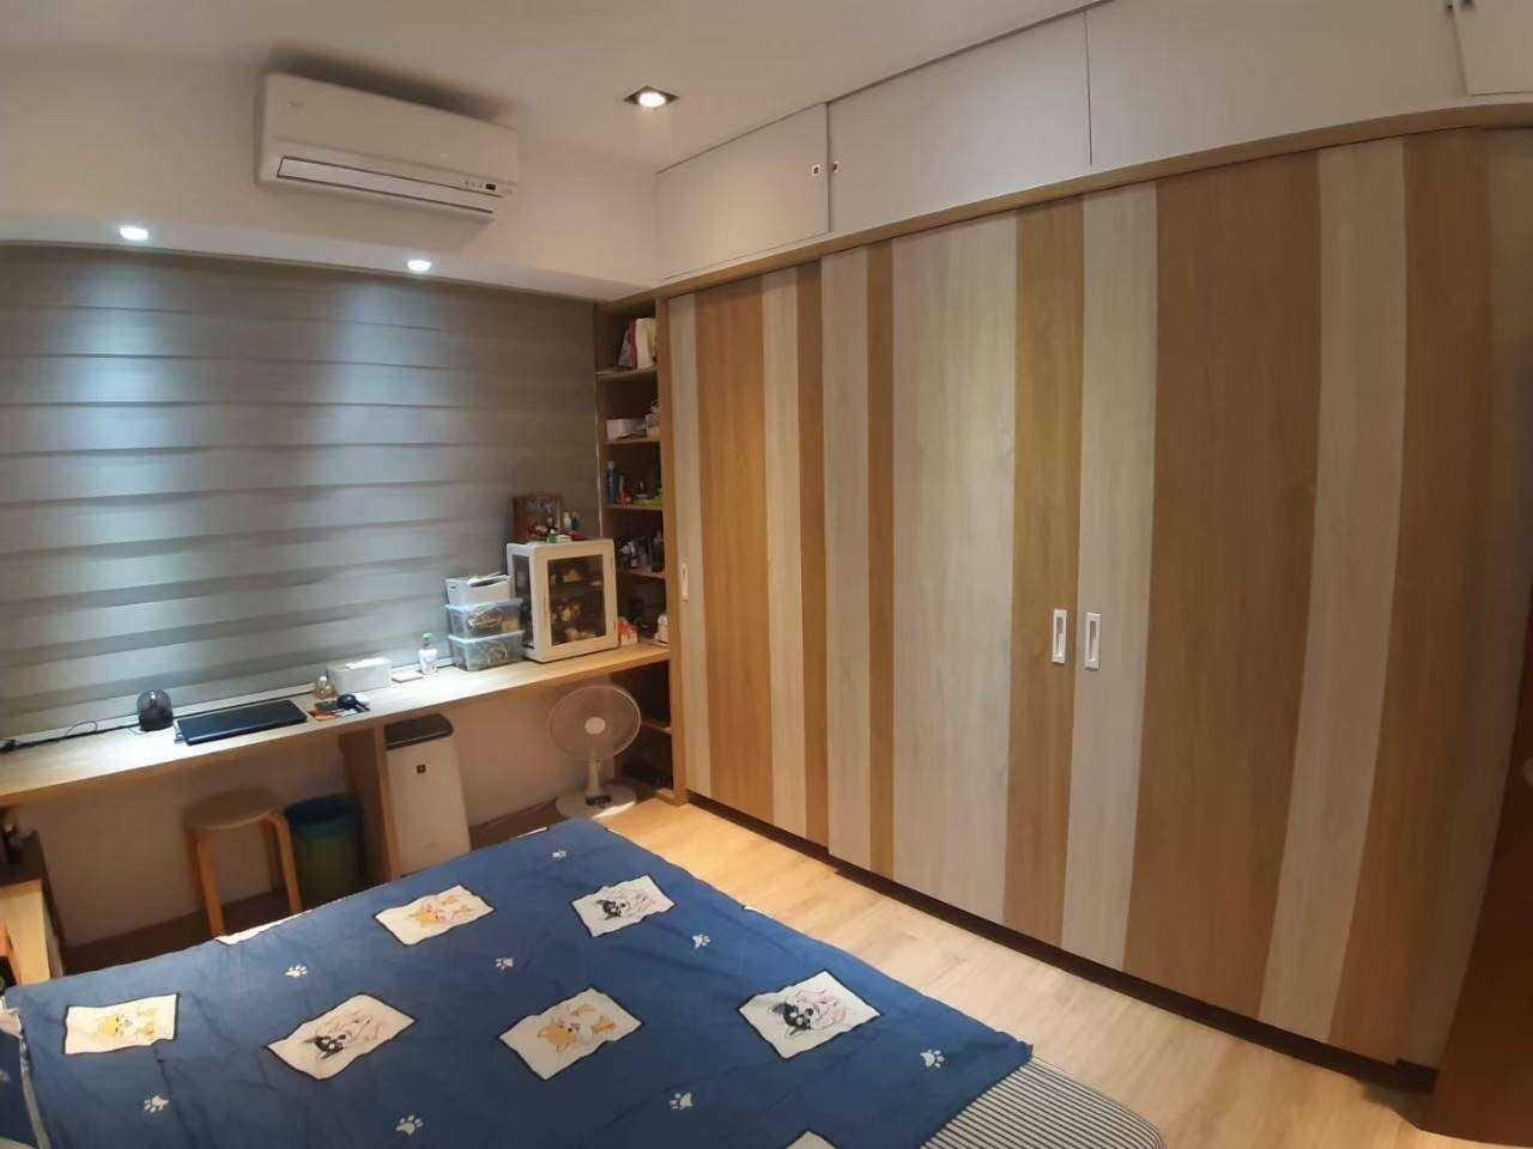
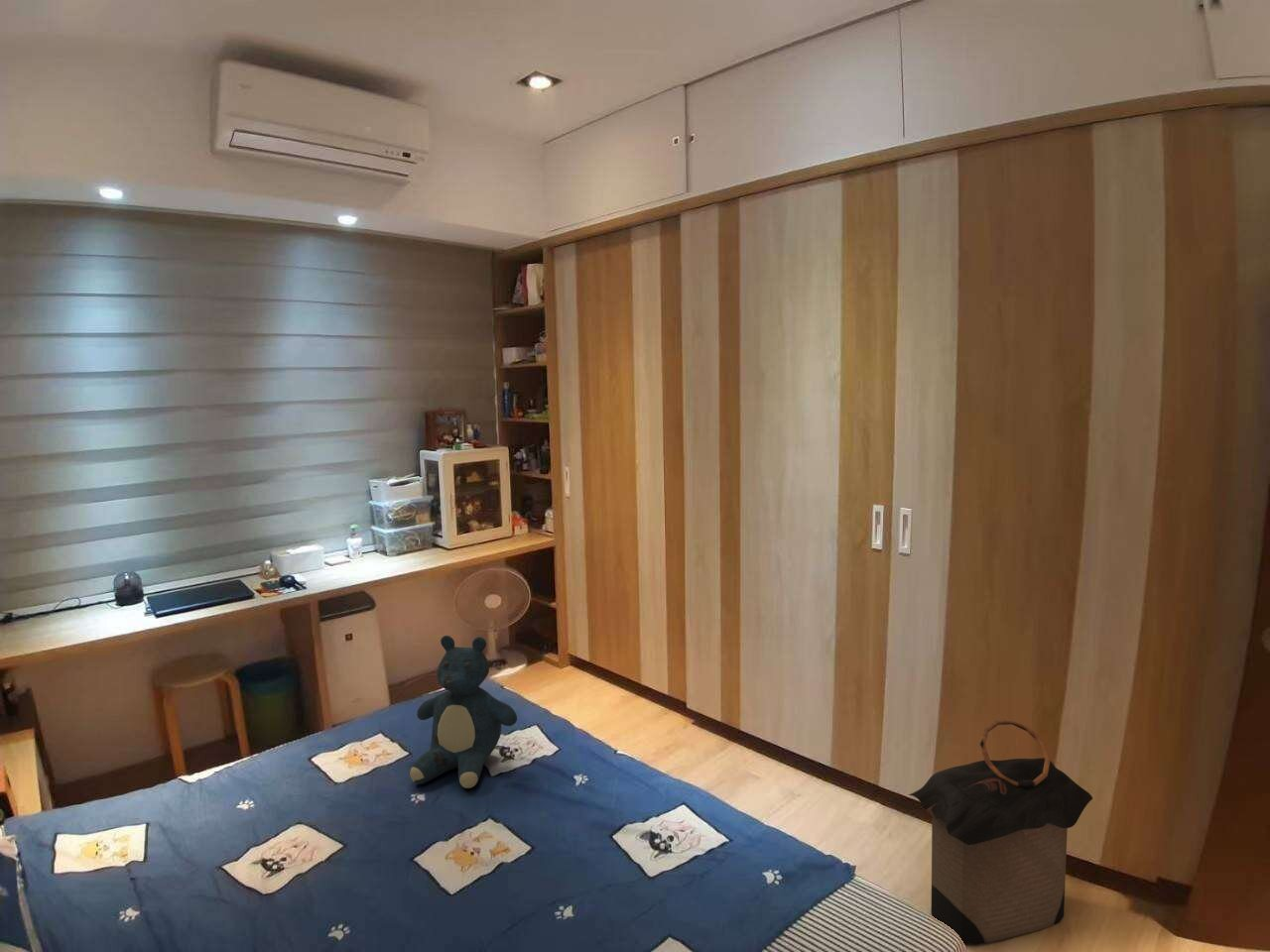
+ teddy bear [409,635,518,789]
+ laundry hamper [908,719,1093,946]
